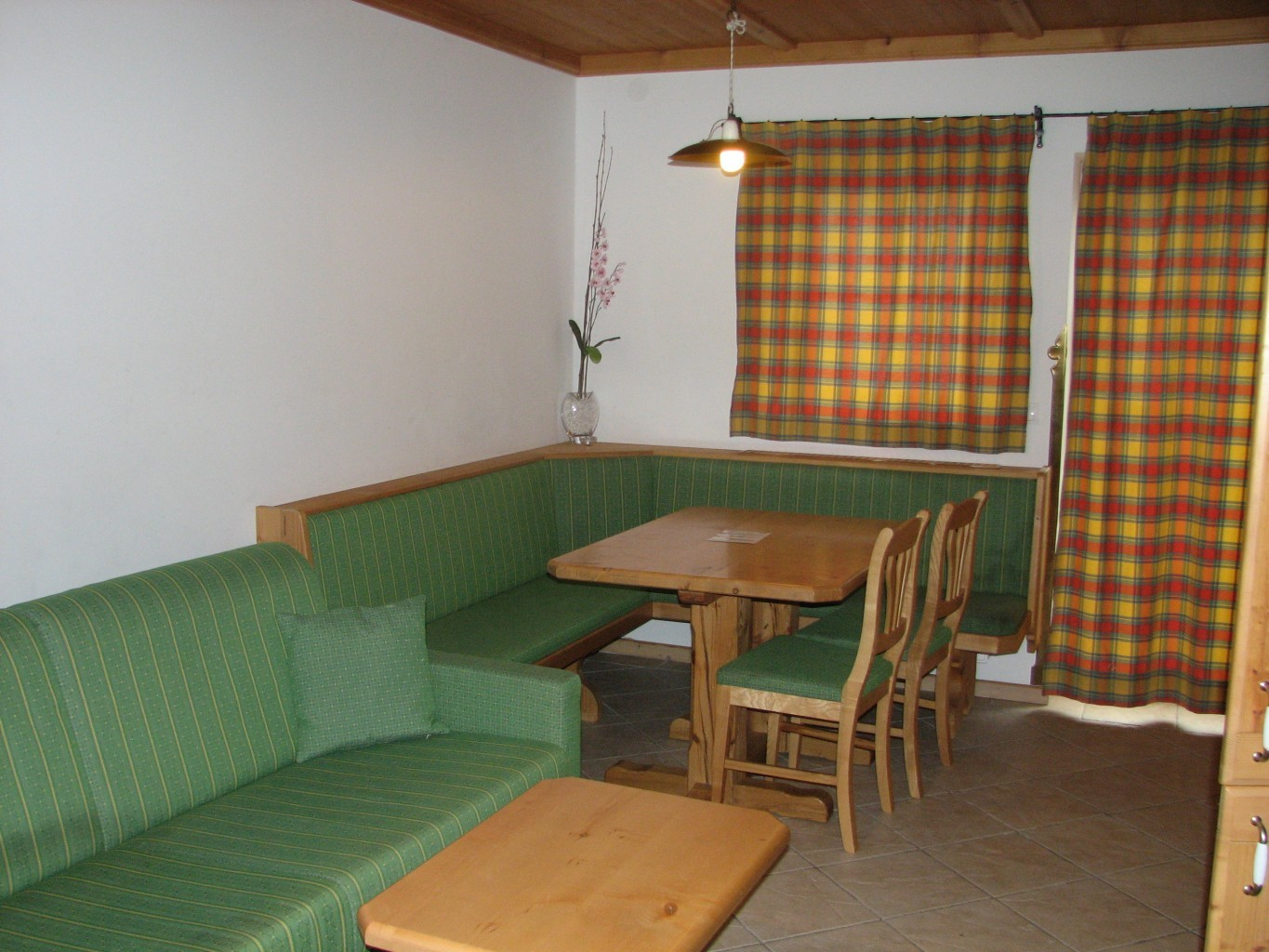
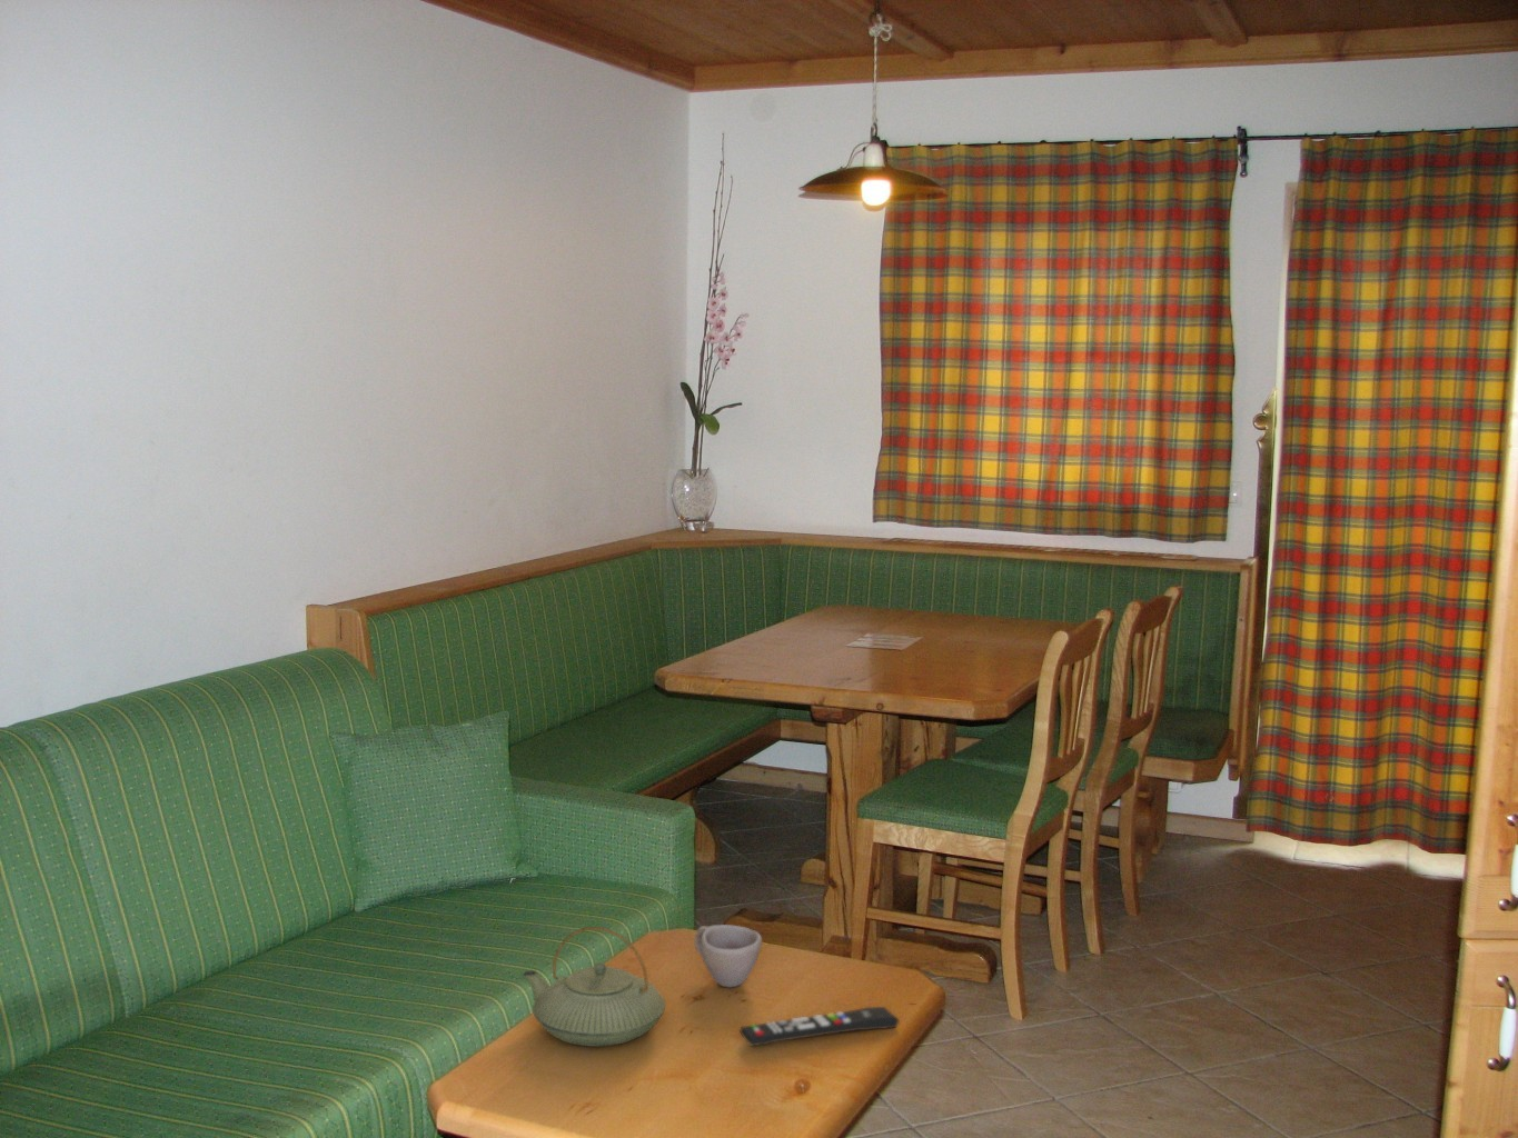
+ cup [694,924,763,987]
+ teapot [522,925,666,1048]
+ remote control [738,1005,900,1047]
